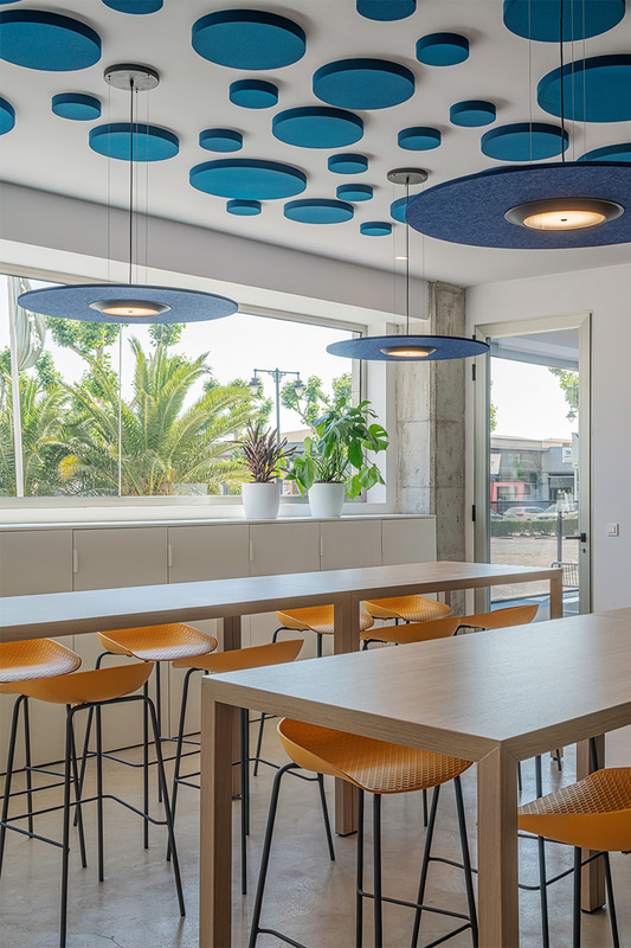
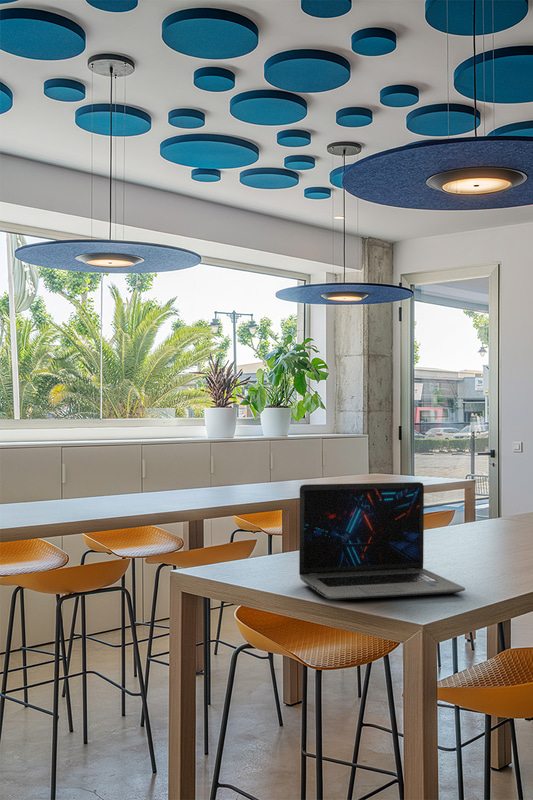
+ laptop [298,481,466,601]
